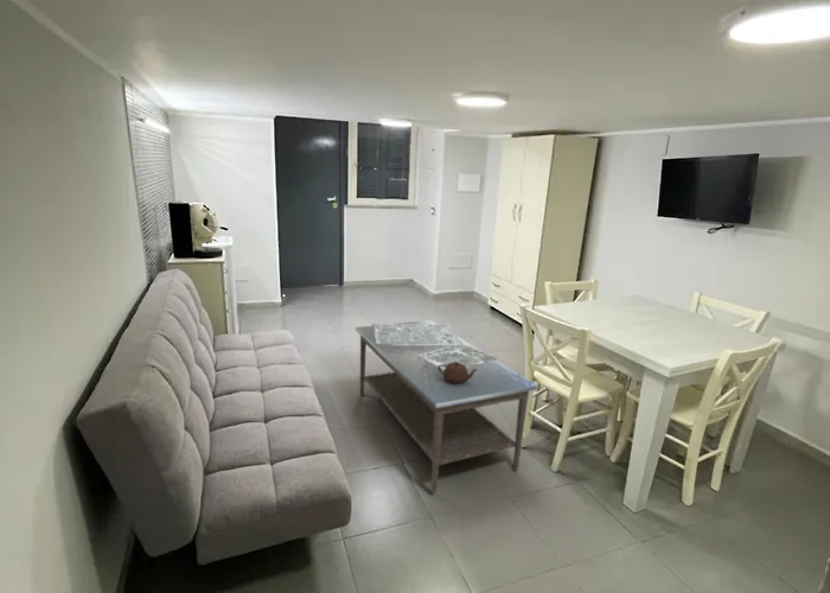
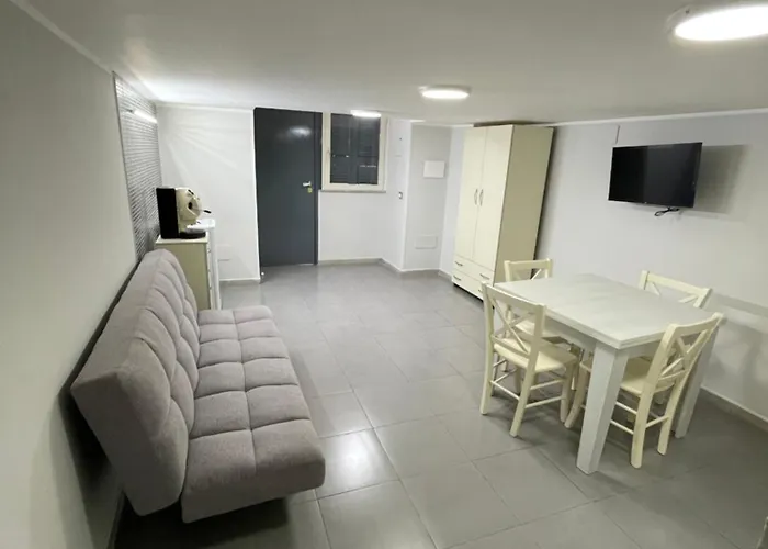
- coffee table [355,319,538,493]
